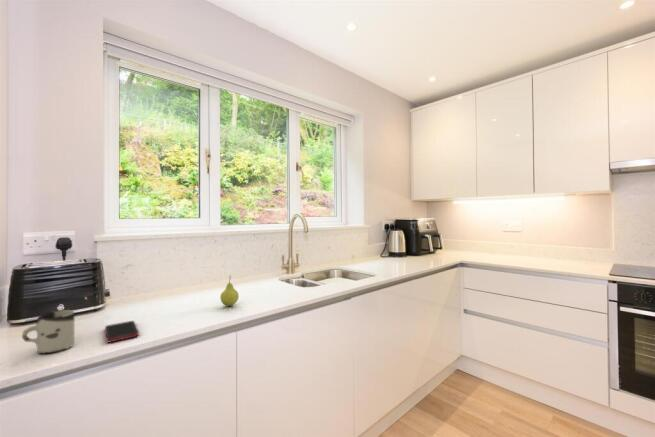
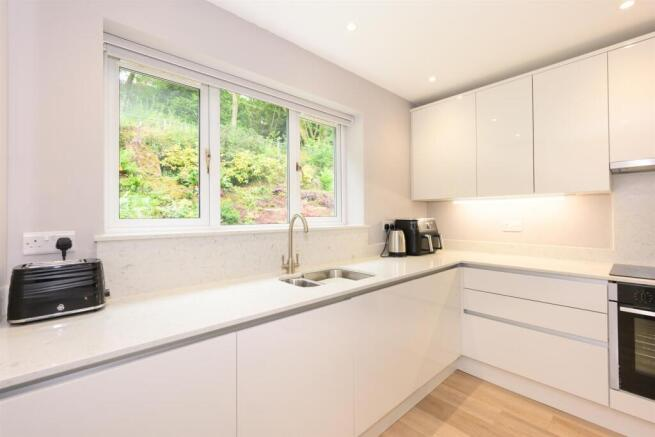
- cup [21,309,75,355]
- fruit [219,274,240,307]
- cell phone [104,320,140,344]
